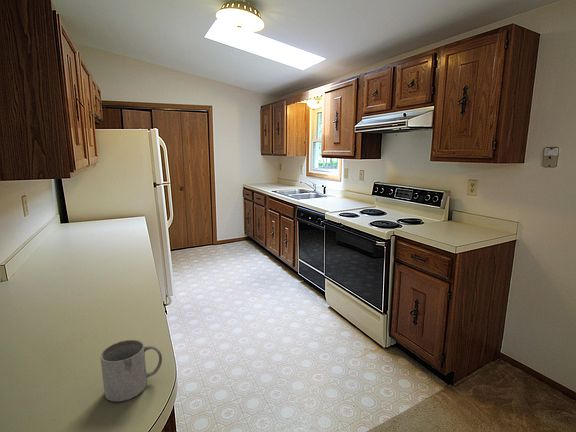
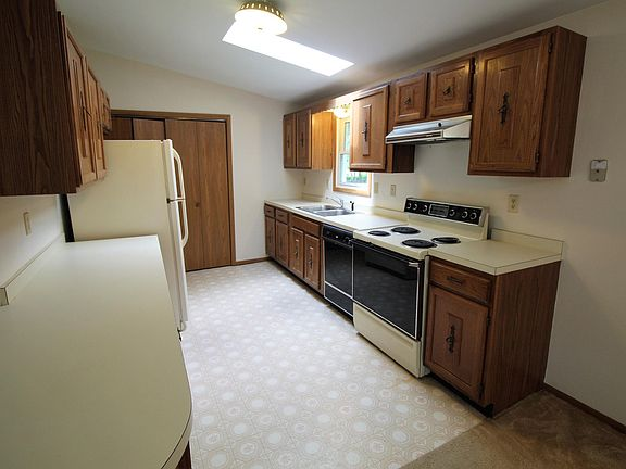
- mug [99,339,163,402]
